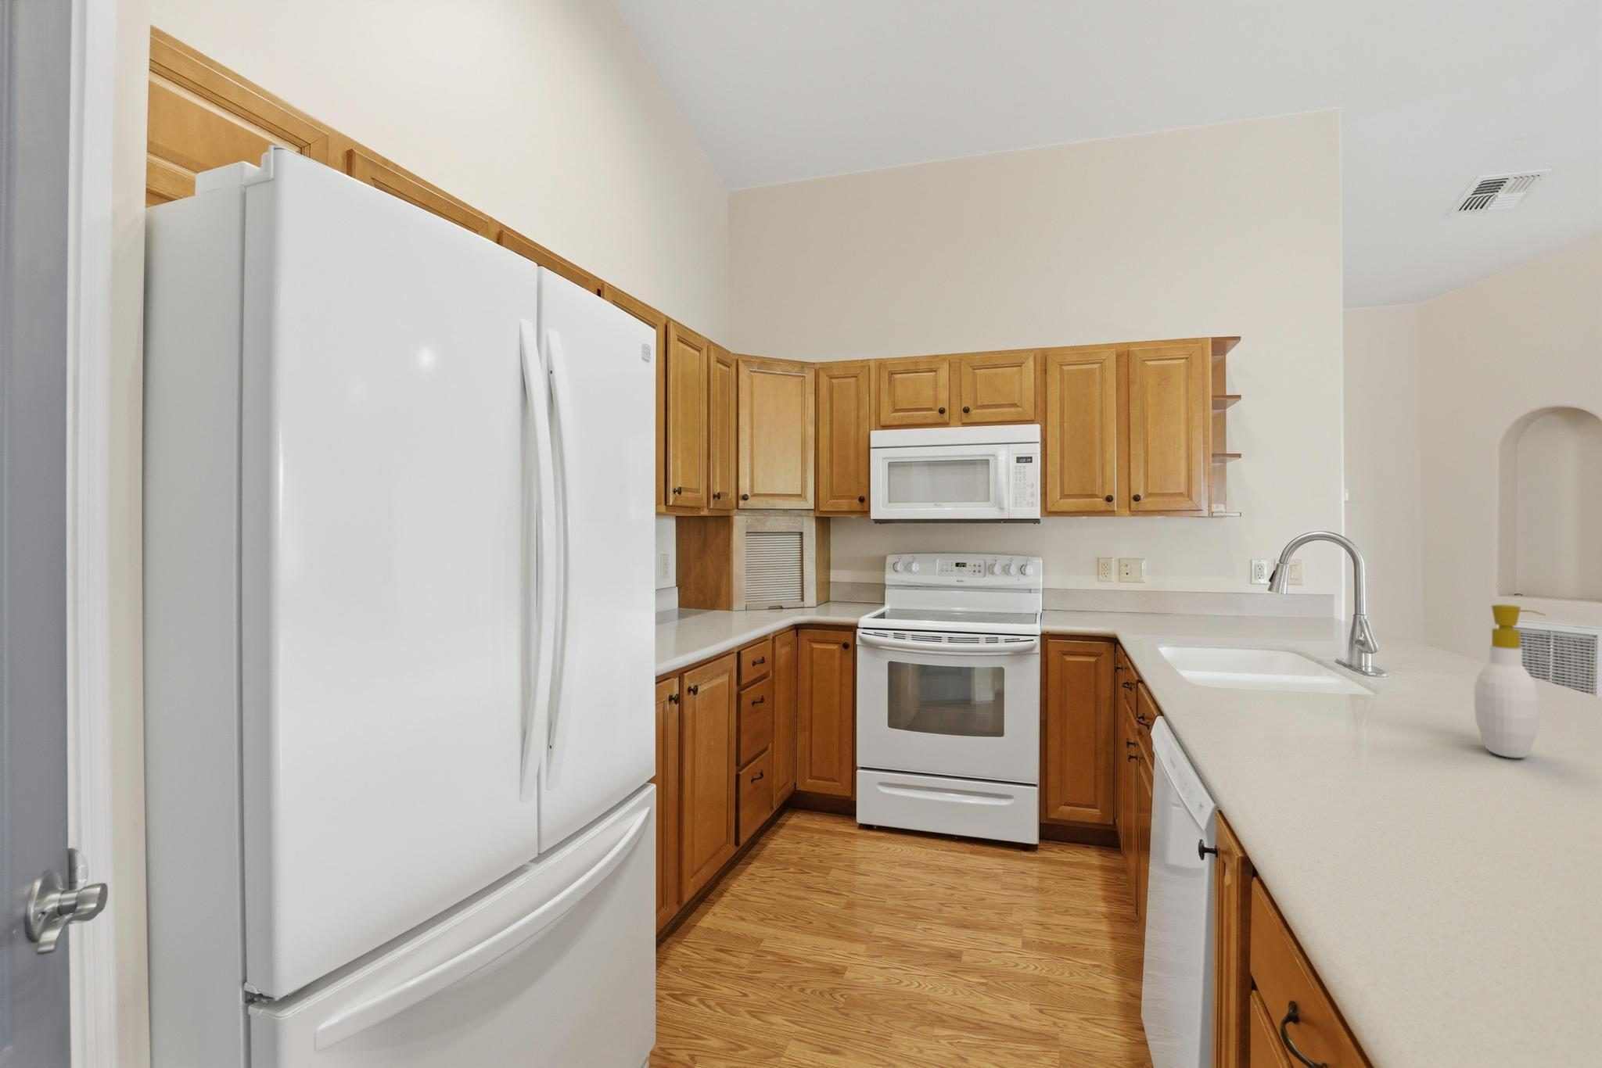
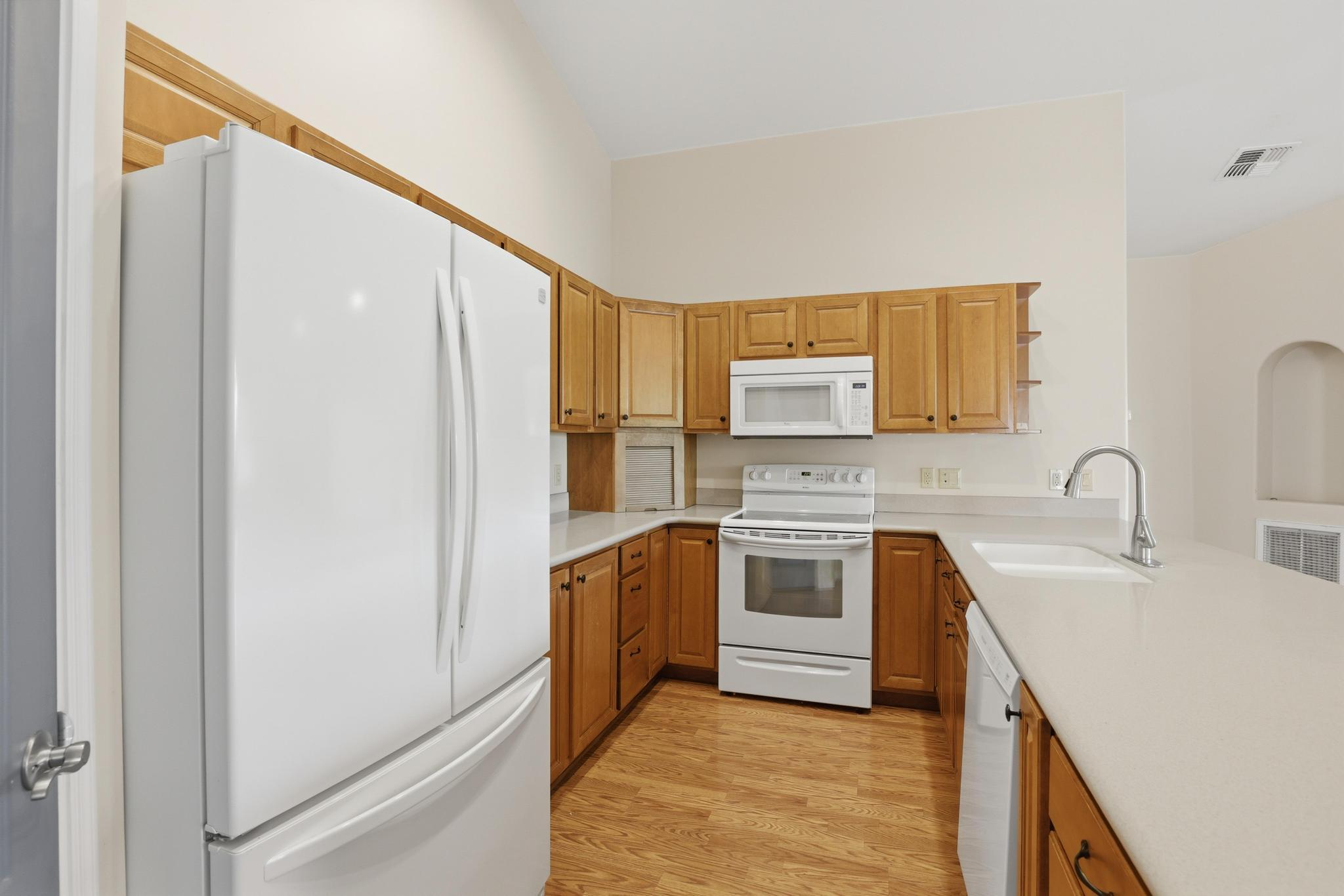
- soap bottle [1473,603,1546,759]
